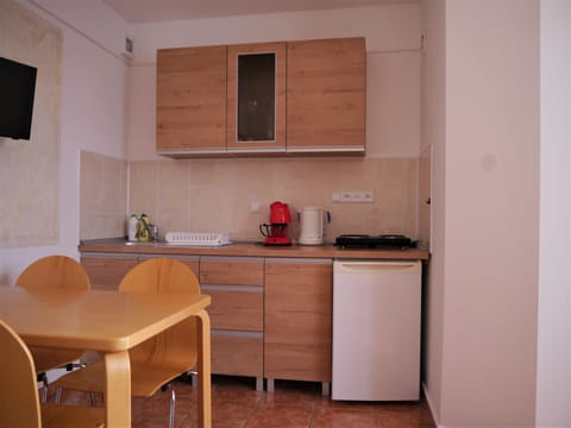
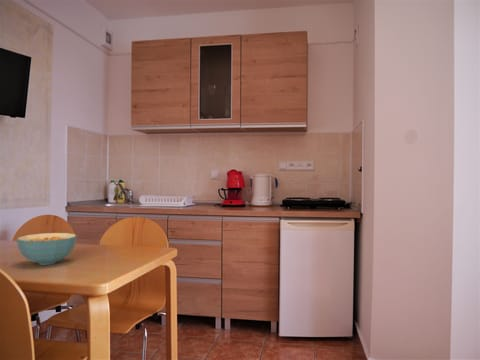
+ cereal bowl [16,232,78,266]
